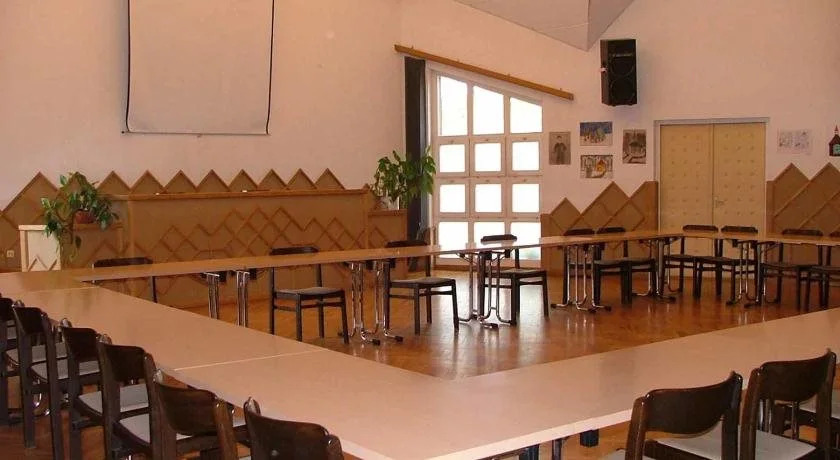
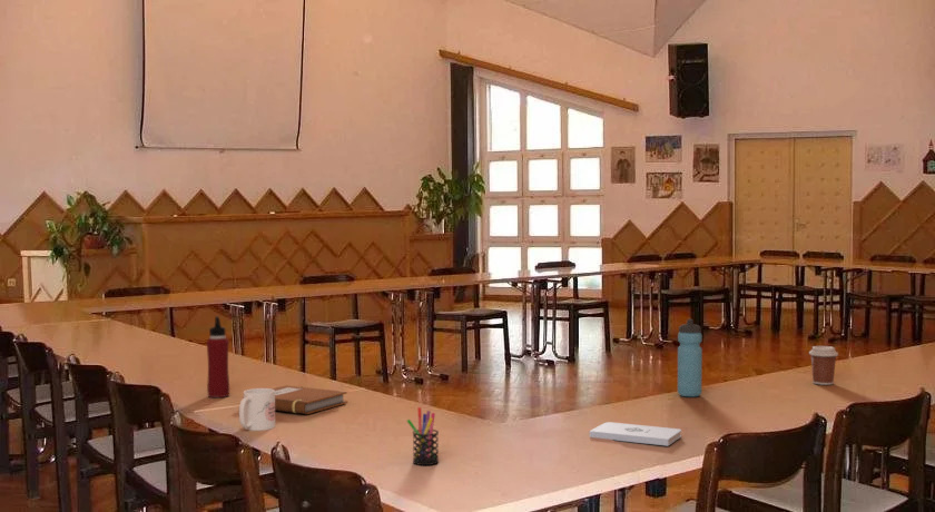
+ water bottle [206,315,230,398]
+ mug [238,387,276,432]
+ pen holder [406,406,440,466]
+ notepad [589,421,682,447]
+ coffee cup [808,345,839,386]
+ water bottle [677,318,703,397]
+ notebook [242,384,348,415]
